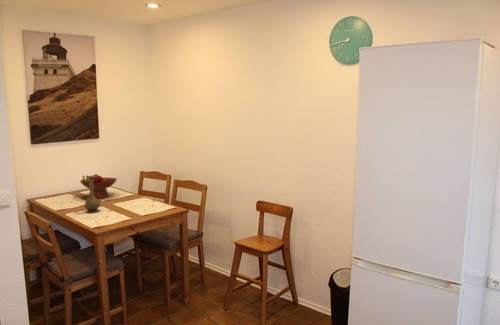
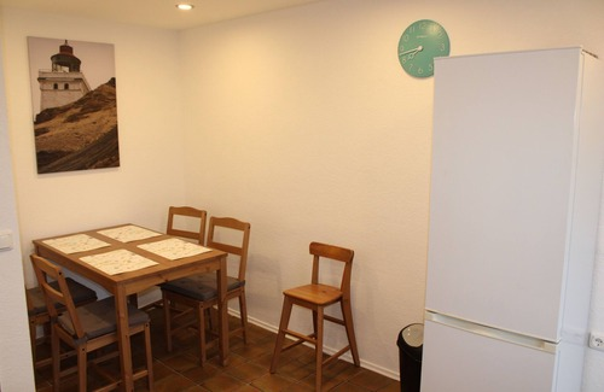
- fruit bowl [79,173,118,199]
- vase [83,175,101,214]
